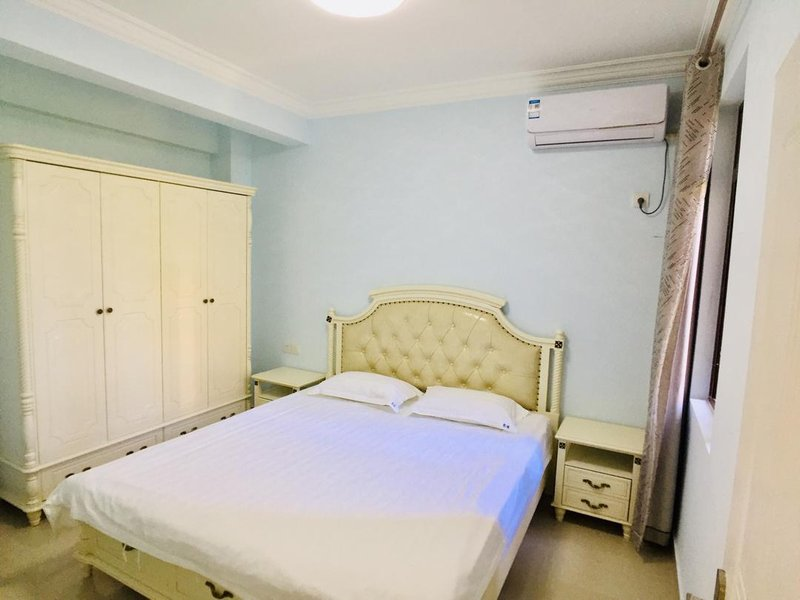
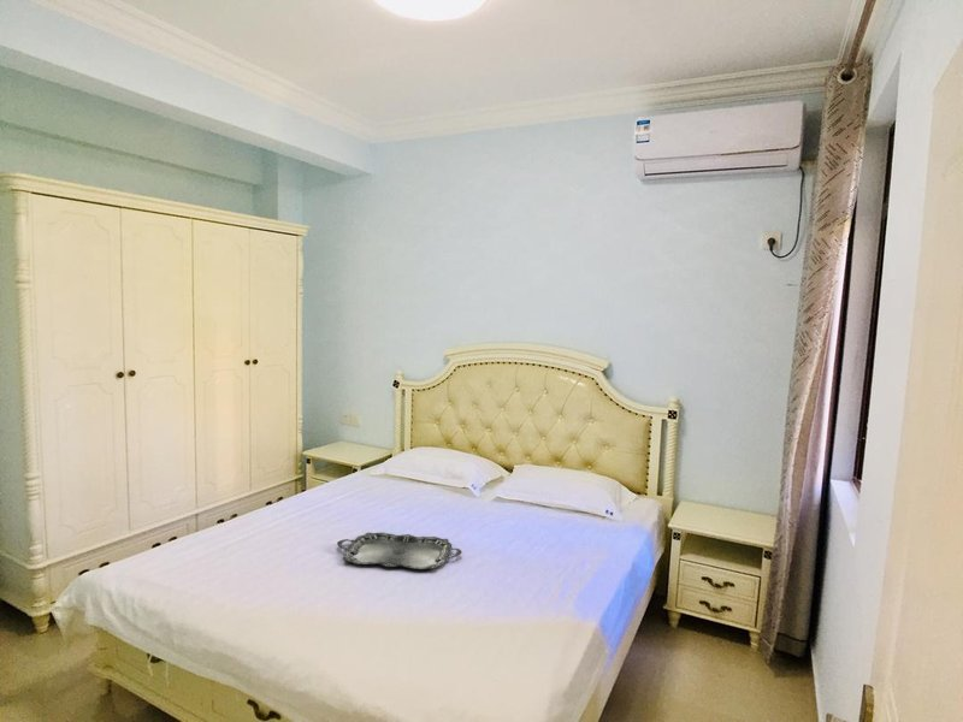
+ serving tray [336,532,462,570]
